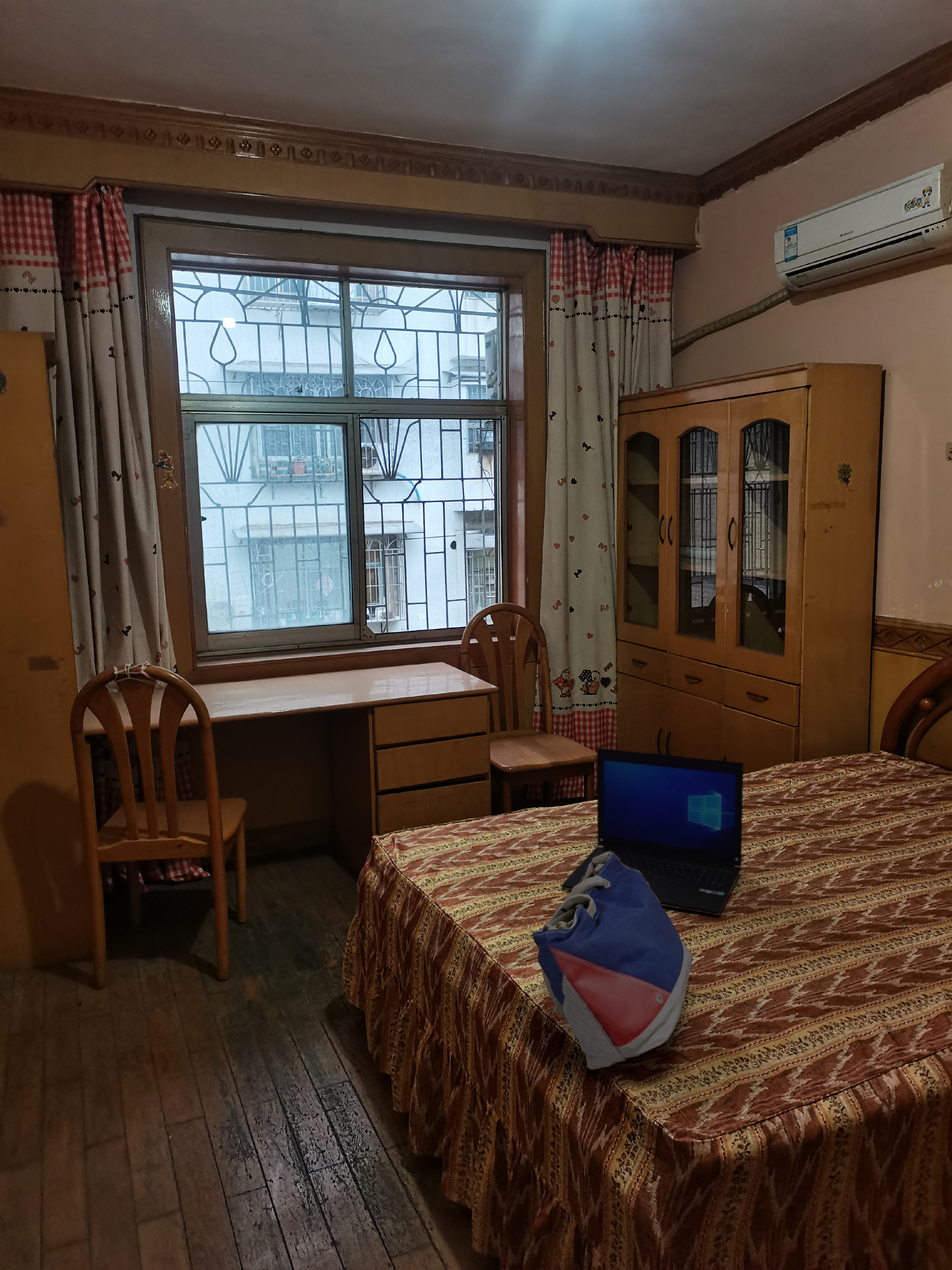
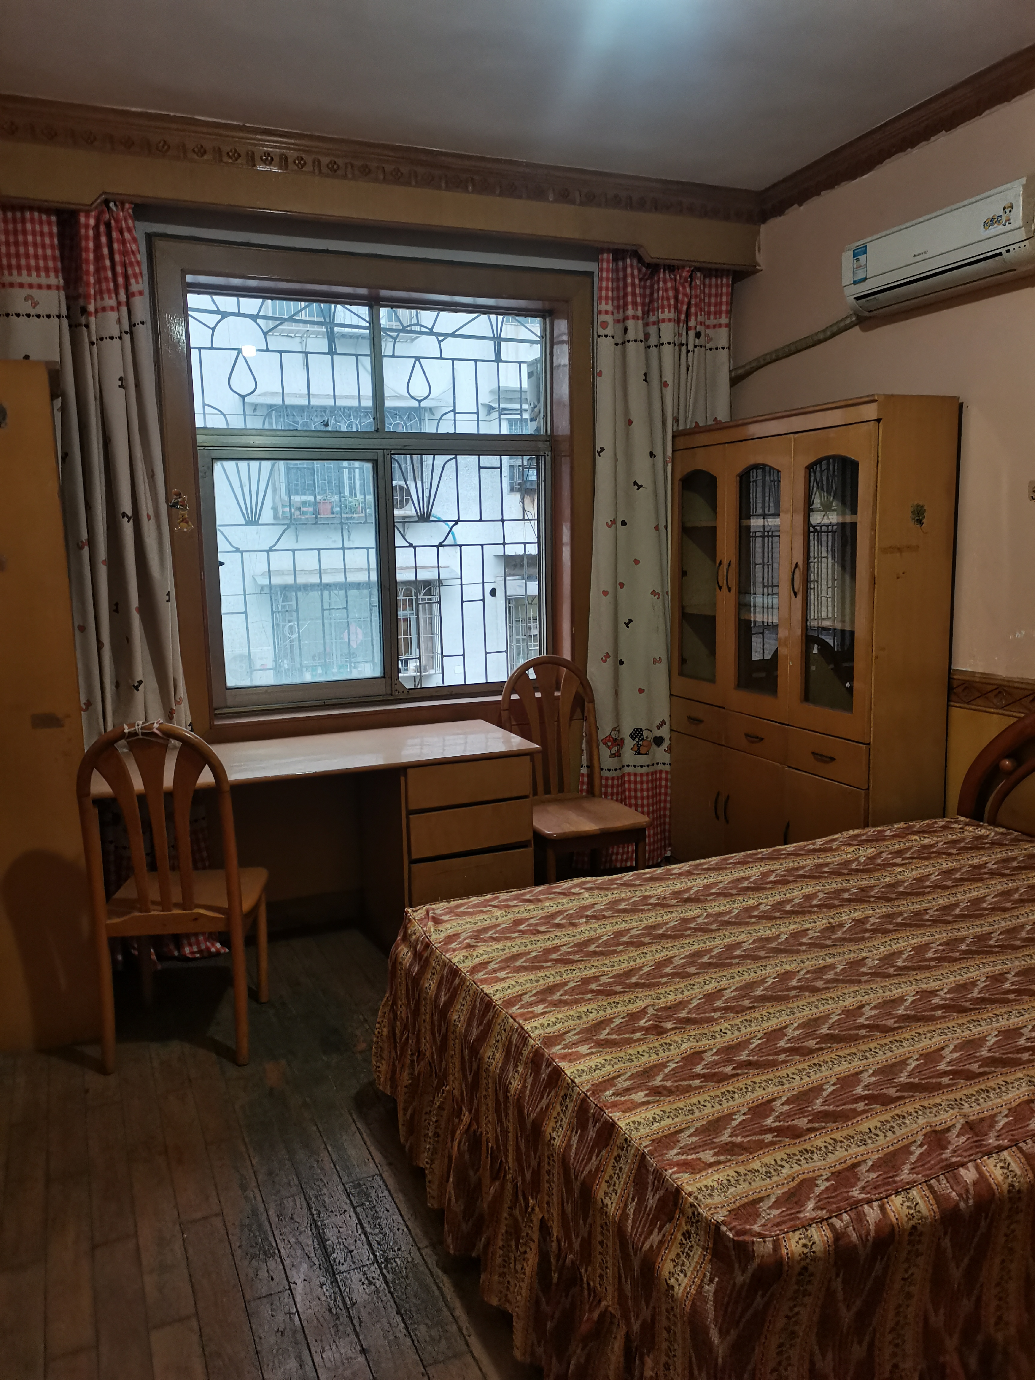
- tote bag [532,851,693,1070]
- laptop [561,748,744,915]
